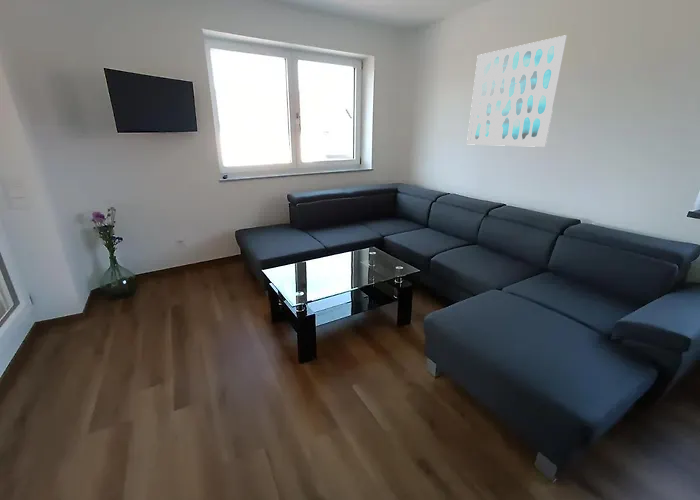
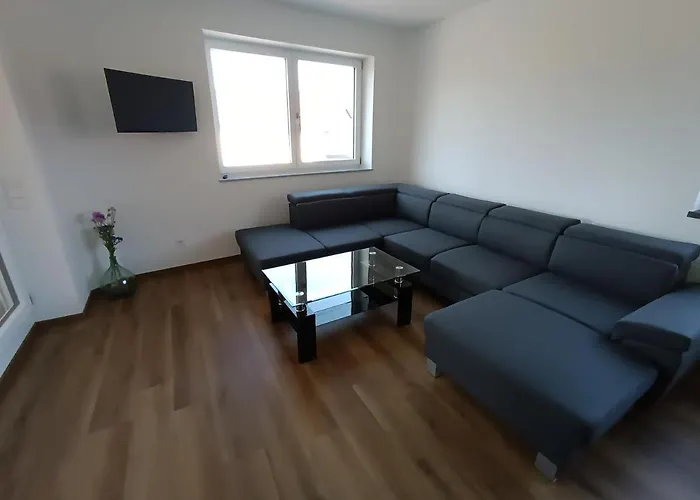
- wall art [466,34,568,148]
